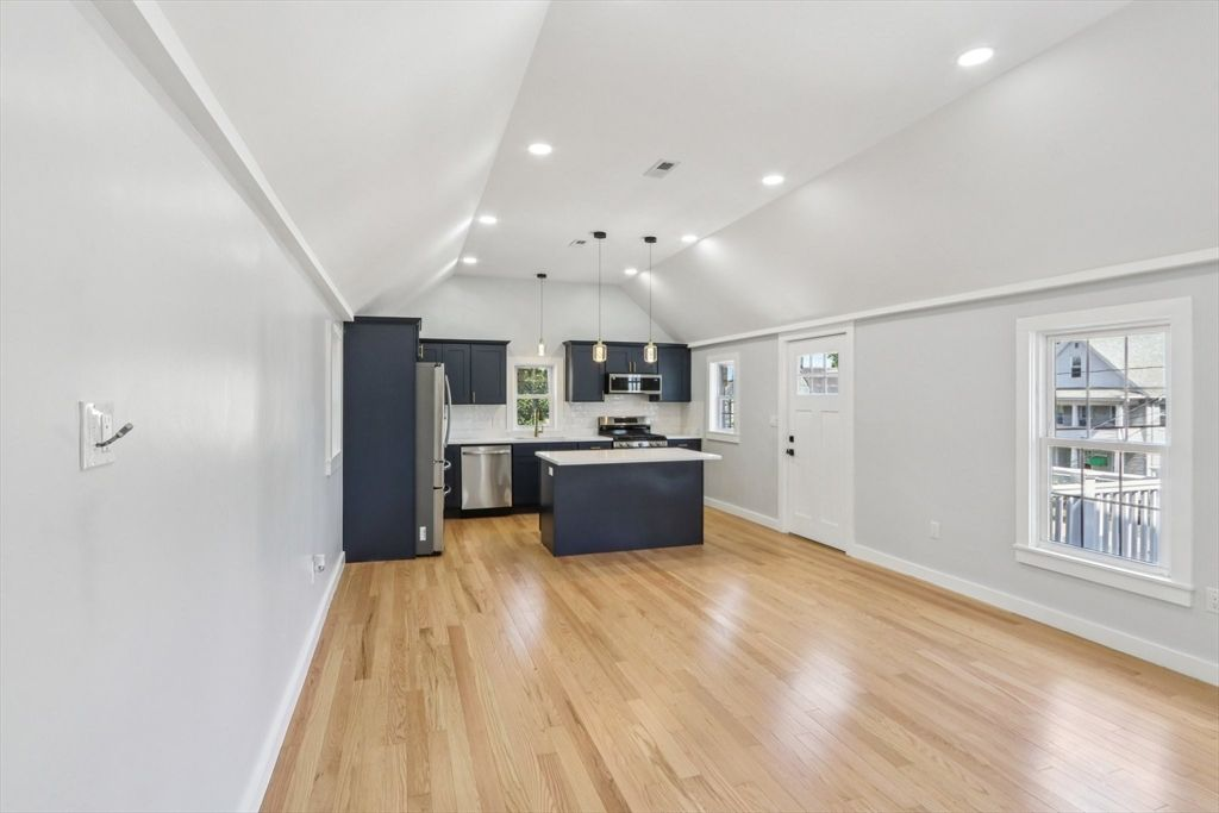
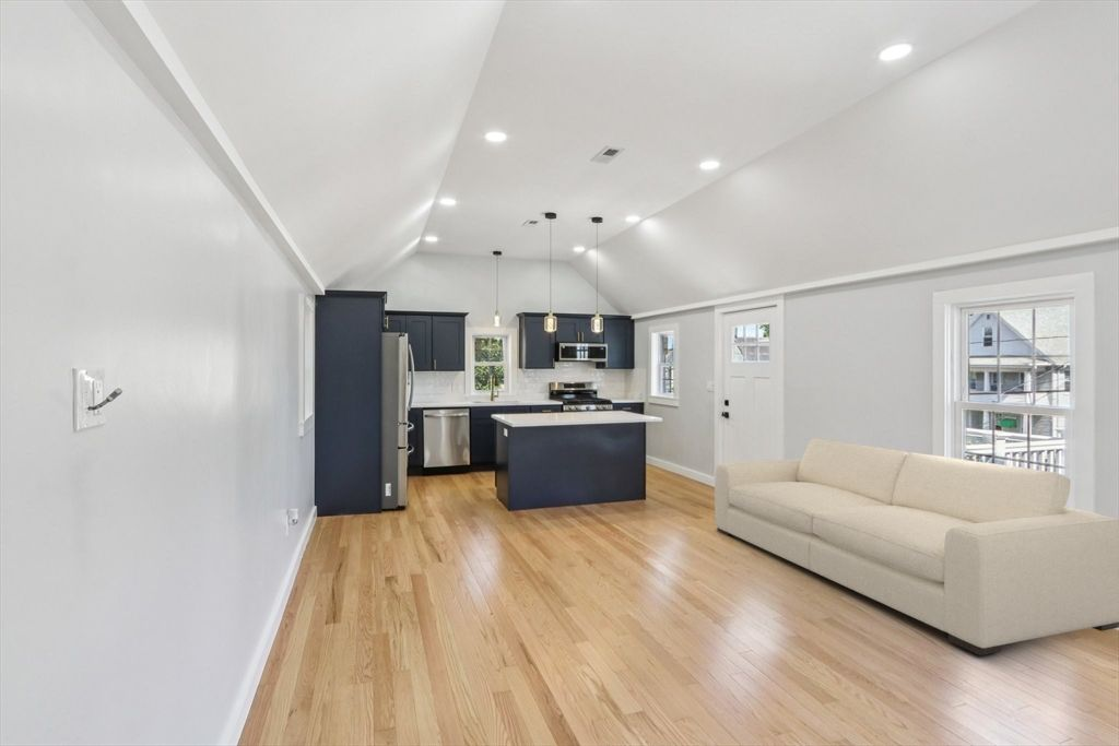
+ sofa [714,437,1119,656]
